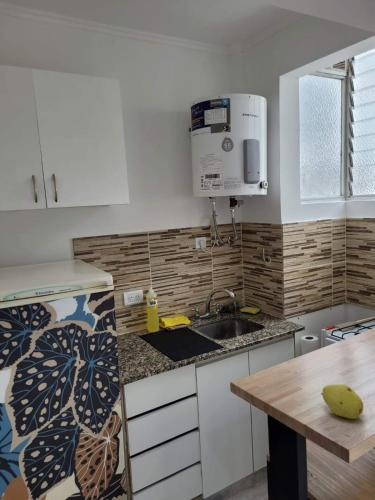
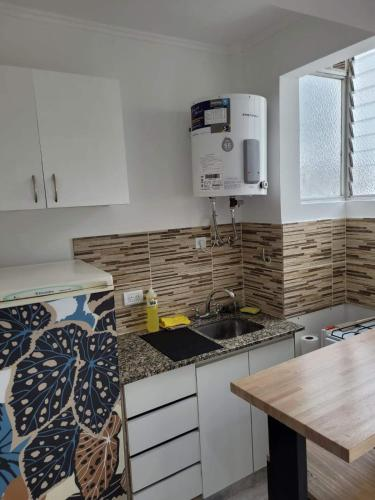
- fruit [320,383,364,420]
